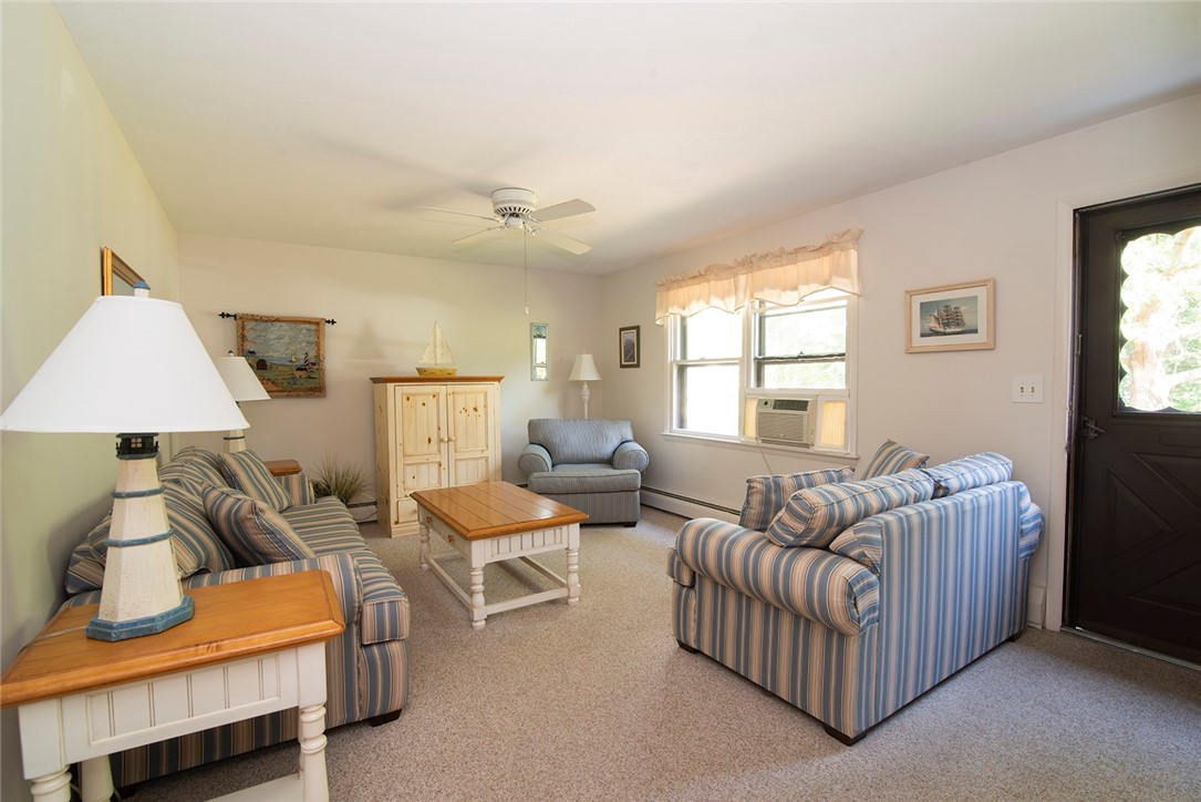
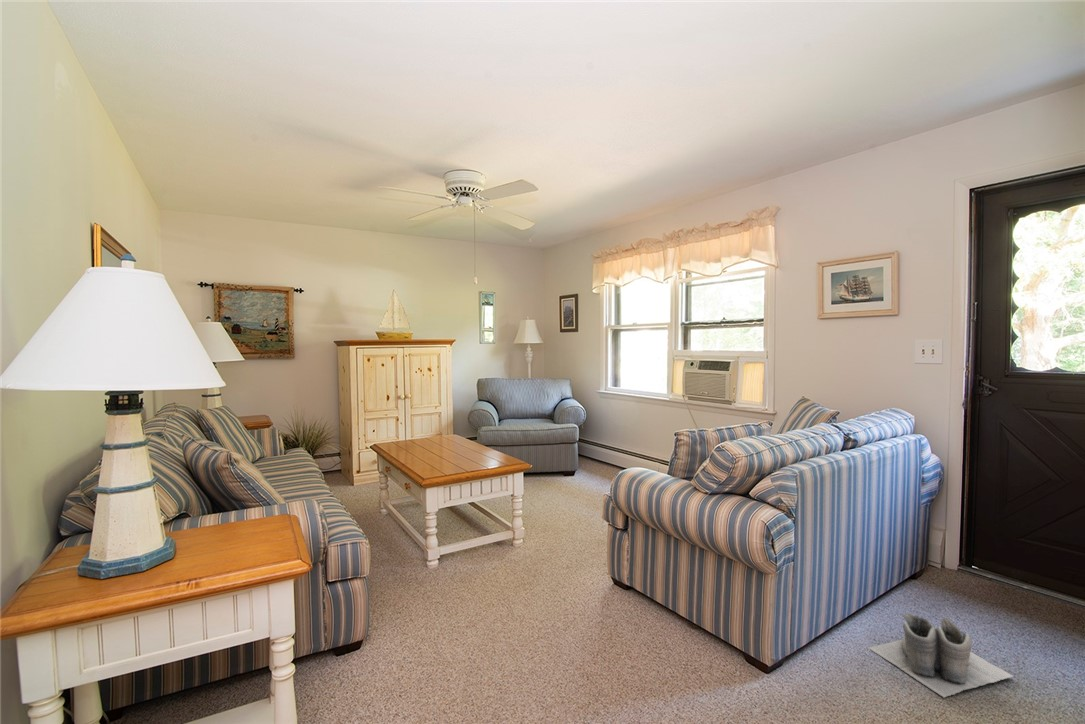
+ boots [868,612,1015,699]
